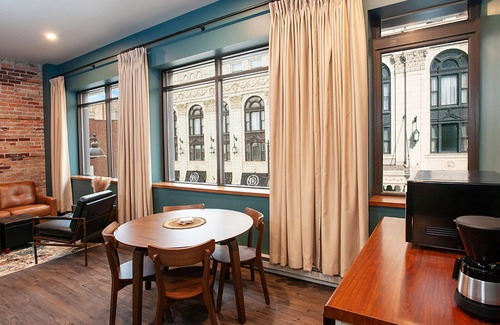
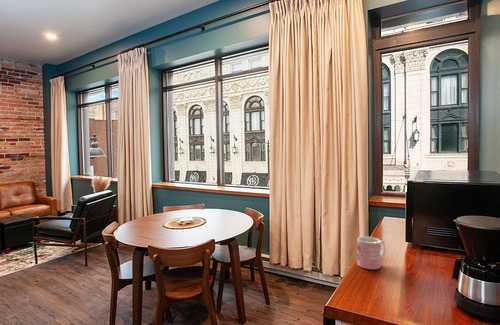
+ mug [356,236,386,270]
